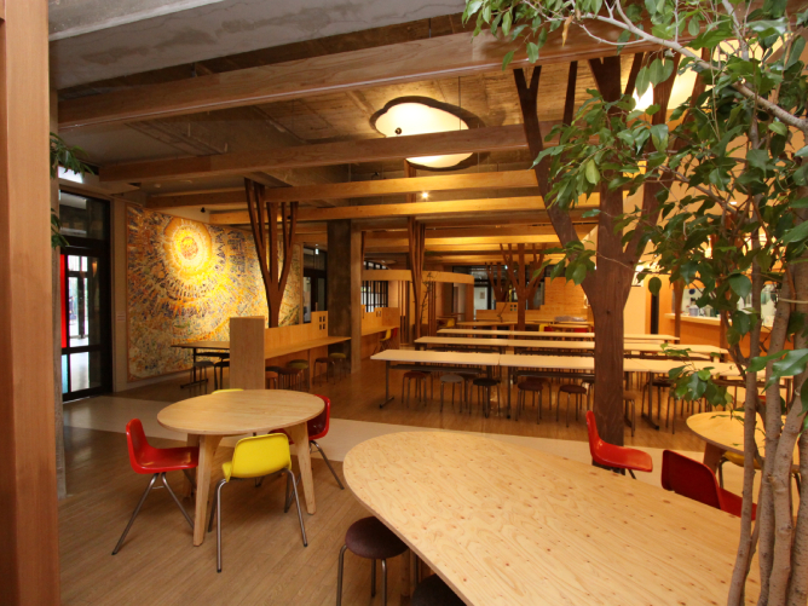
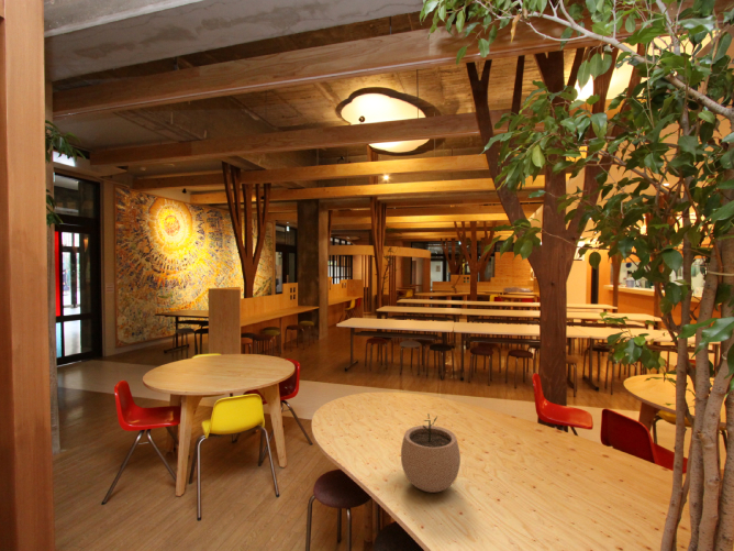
+ plant pot [400,415,461,494]
